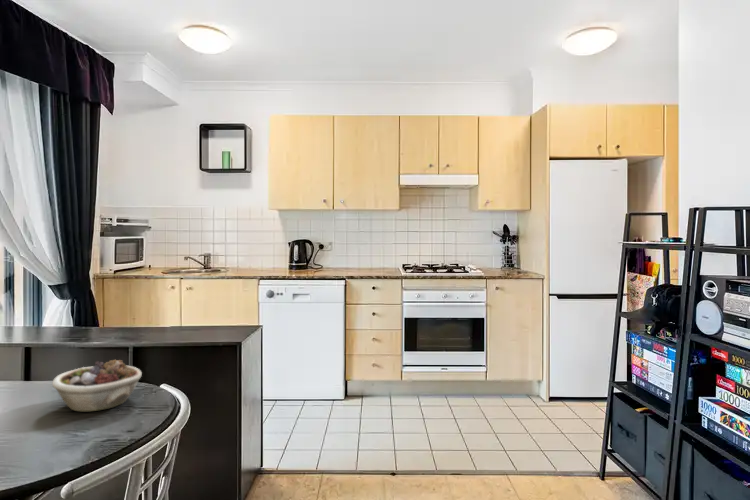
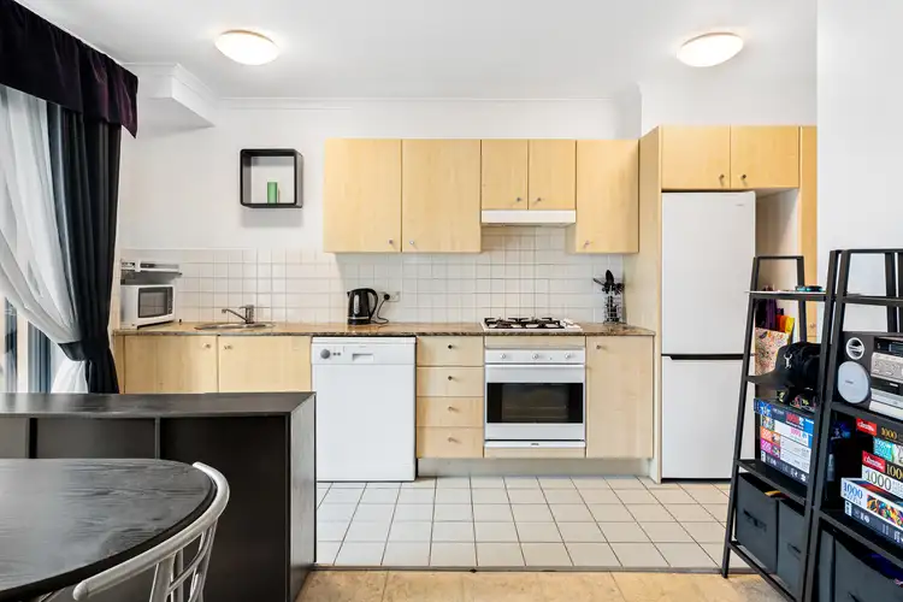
- succulent planter [51,359,143,412]
